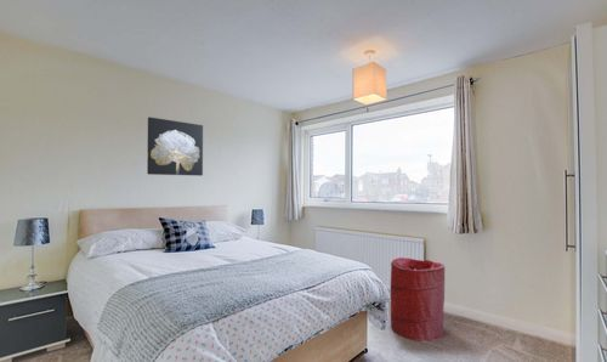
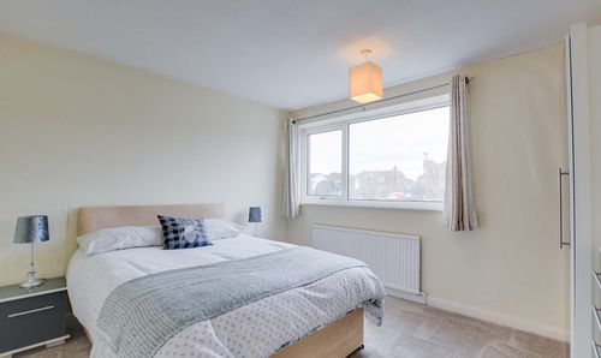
- laundry hamper [390,256,446,344]
- wall art [146,115,204,176]
